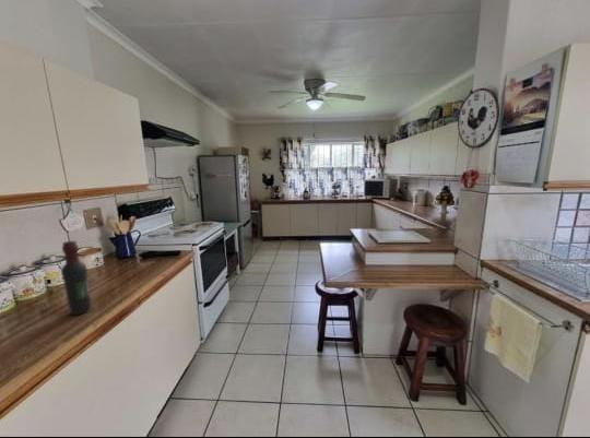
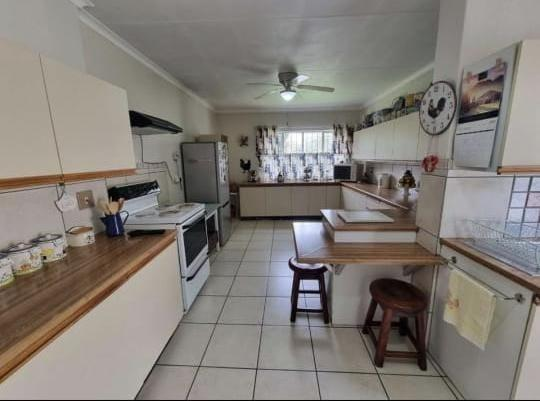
- wine bottle [60,240,92,316]
